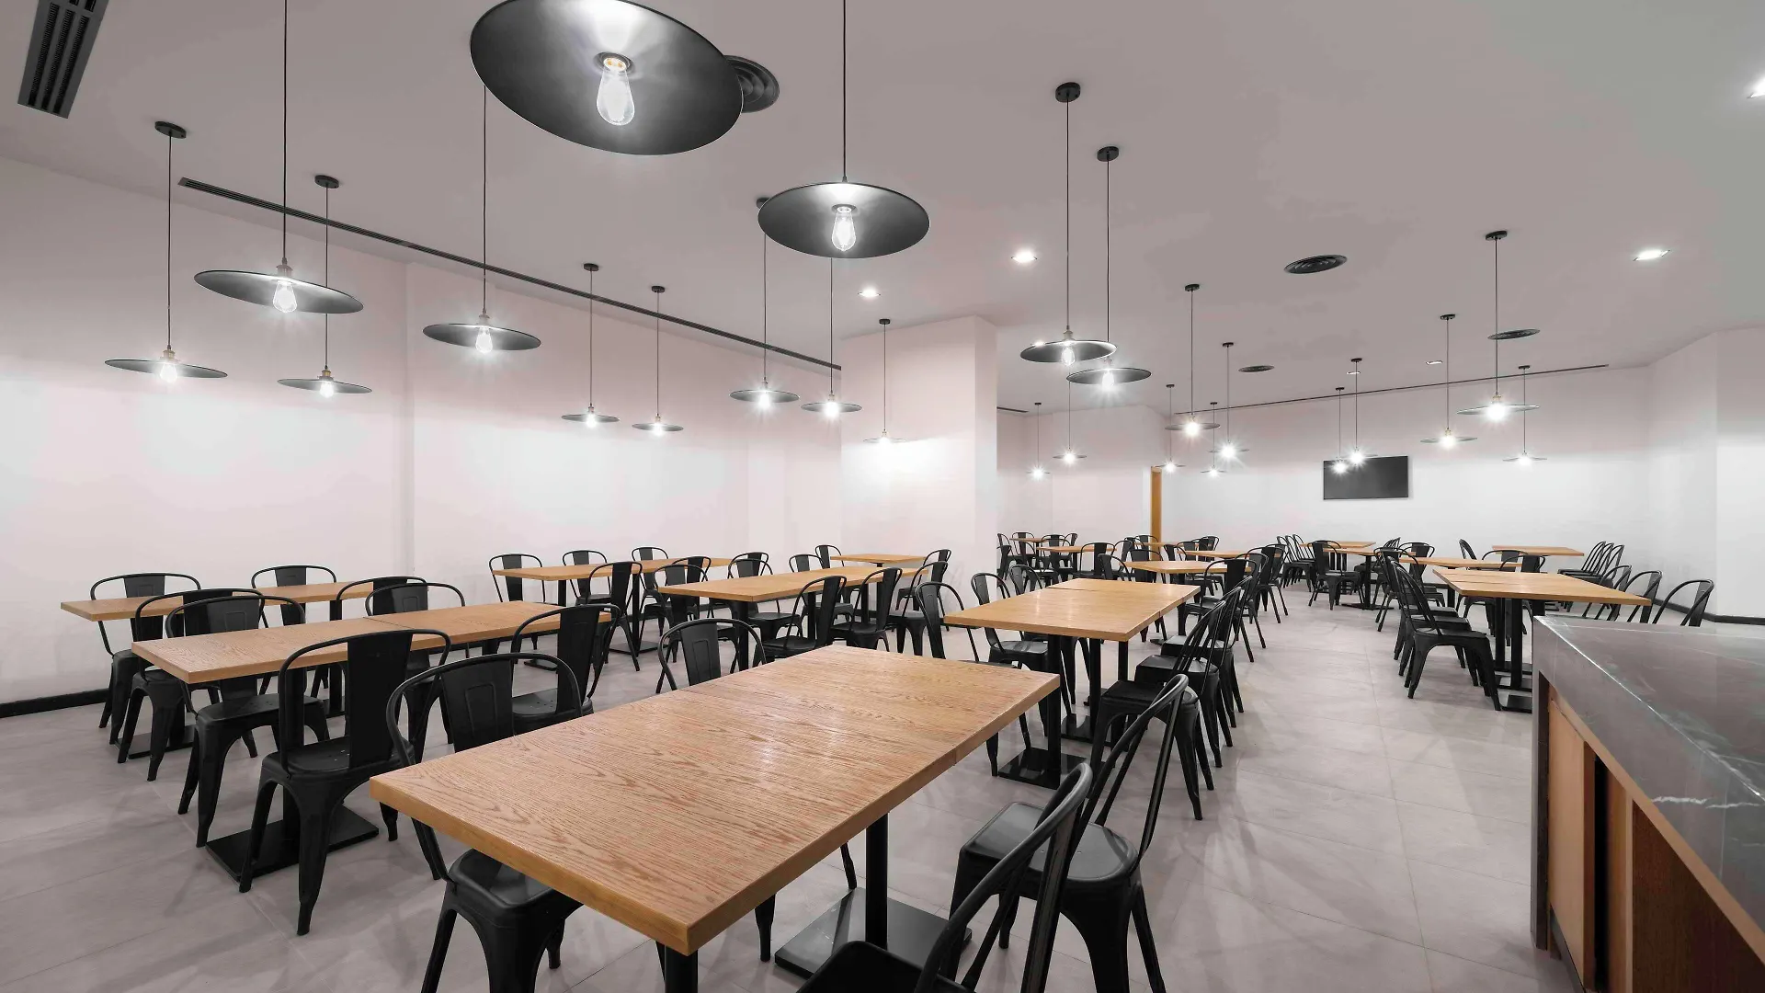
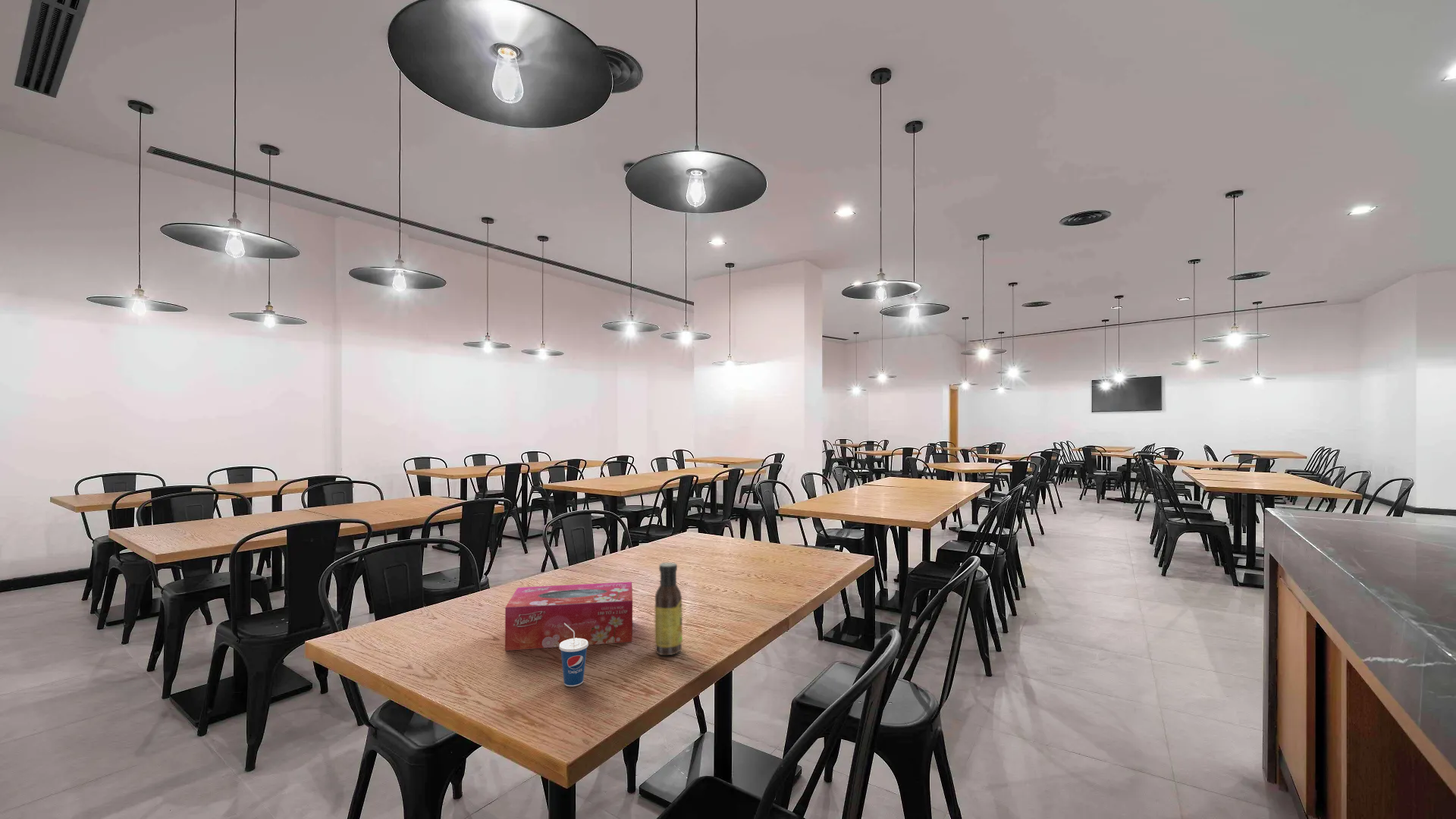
+ cup [559,623,589,687]
+ sauce bottle [654,562,683,656]
+ tissue box [504,581,633,651]
